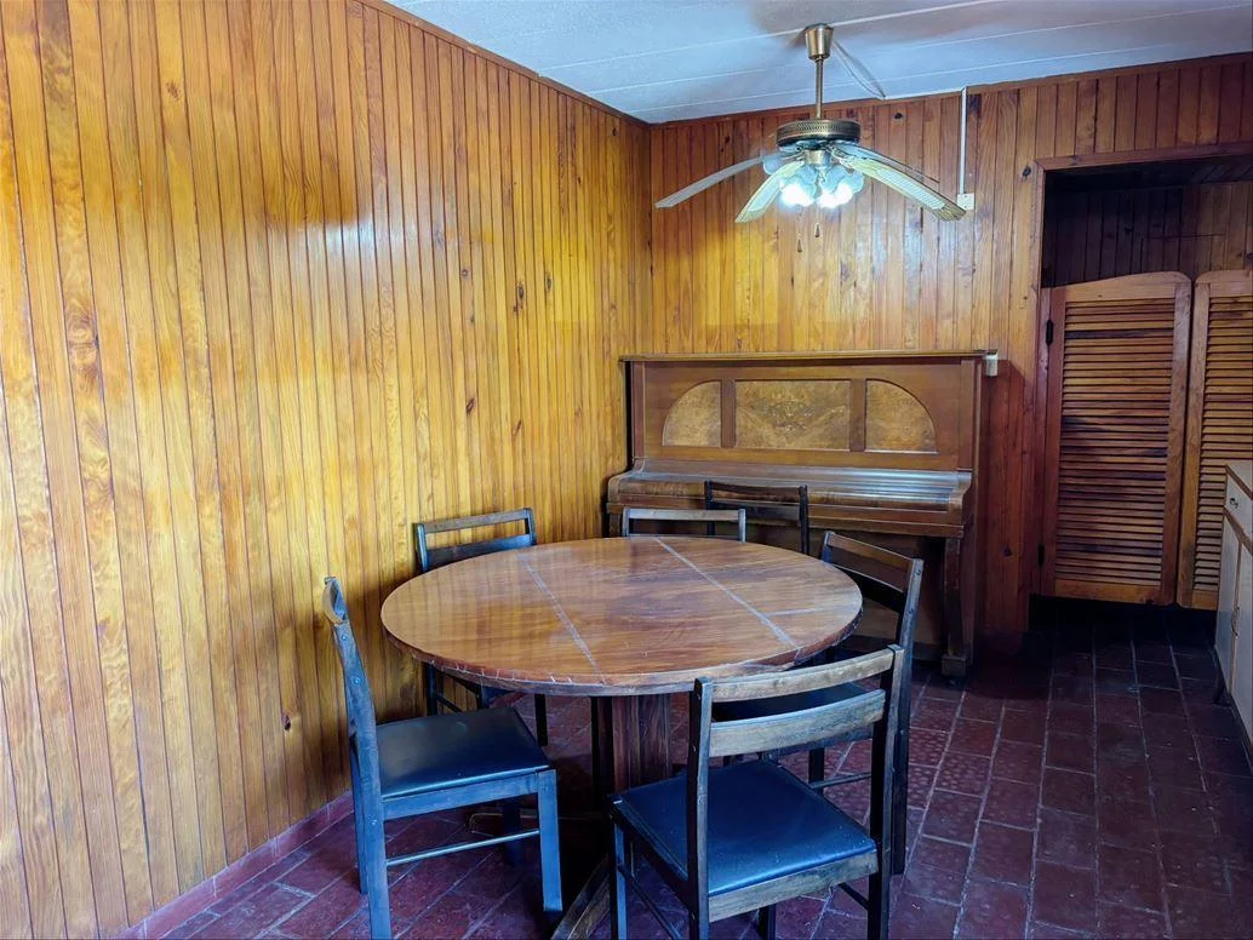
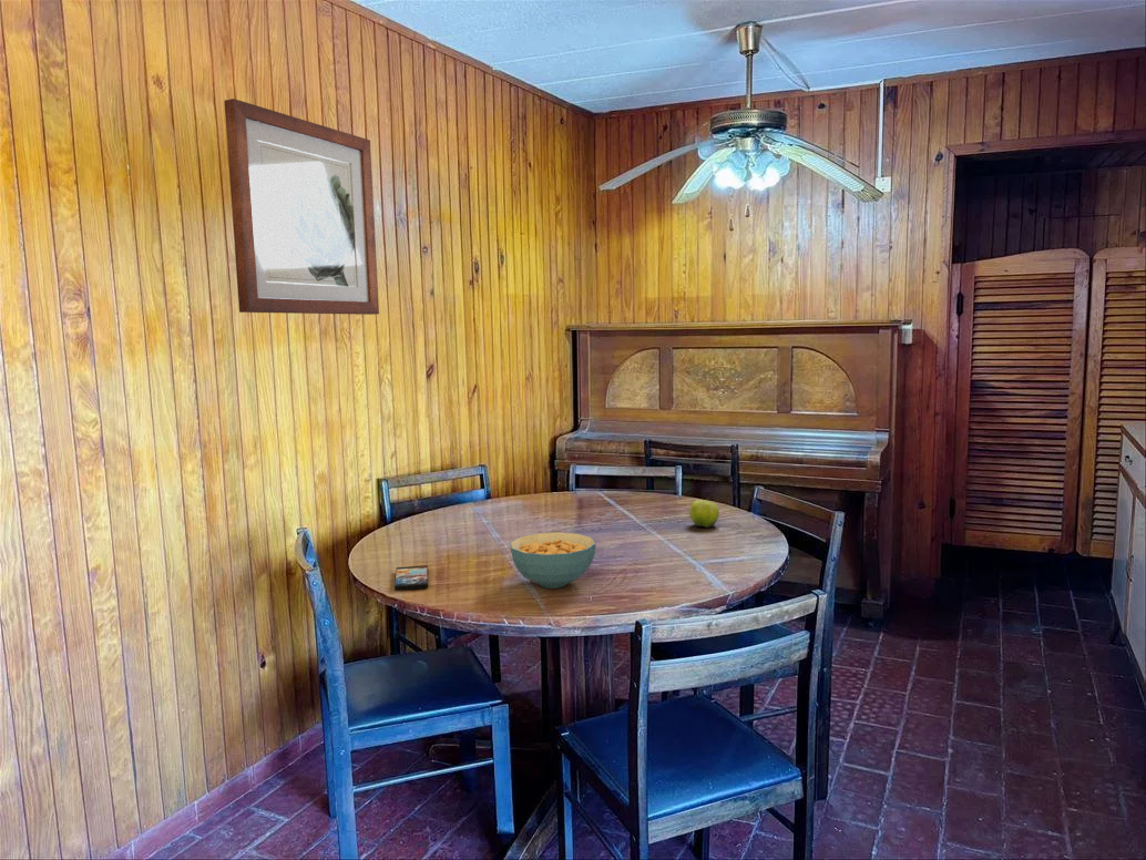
+ fruit [688,496,720,529]
+ smartphone [393,564,429,592]
+ wall art [223,98,380,316]
+ cereal bowl [509,531,596,590]
